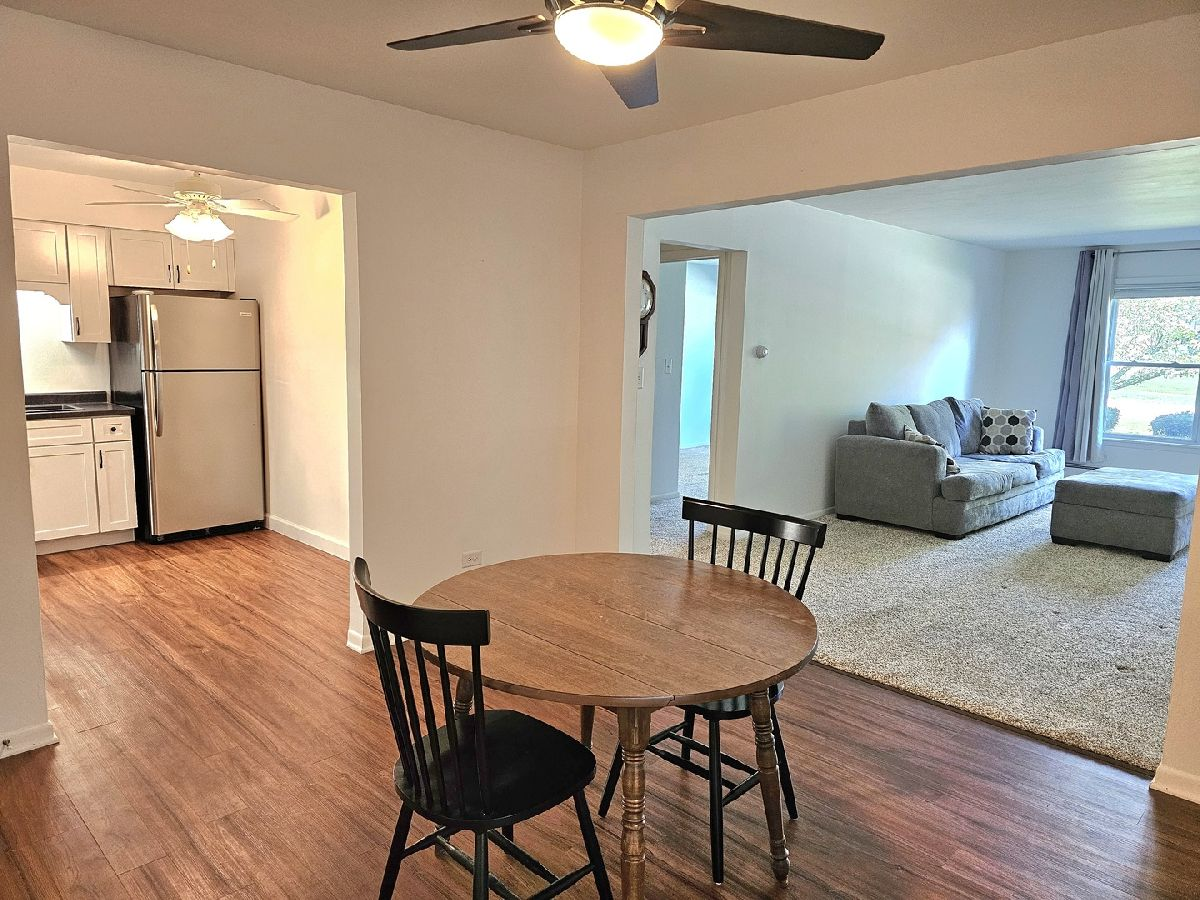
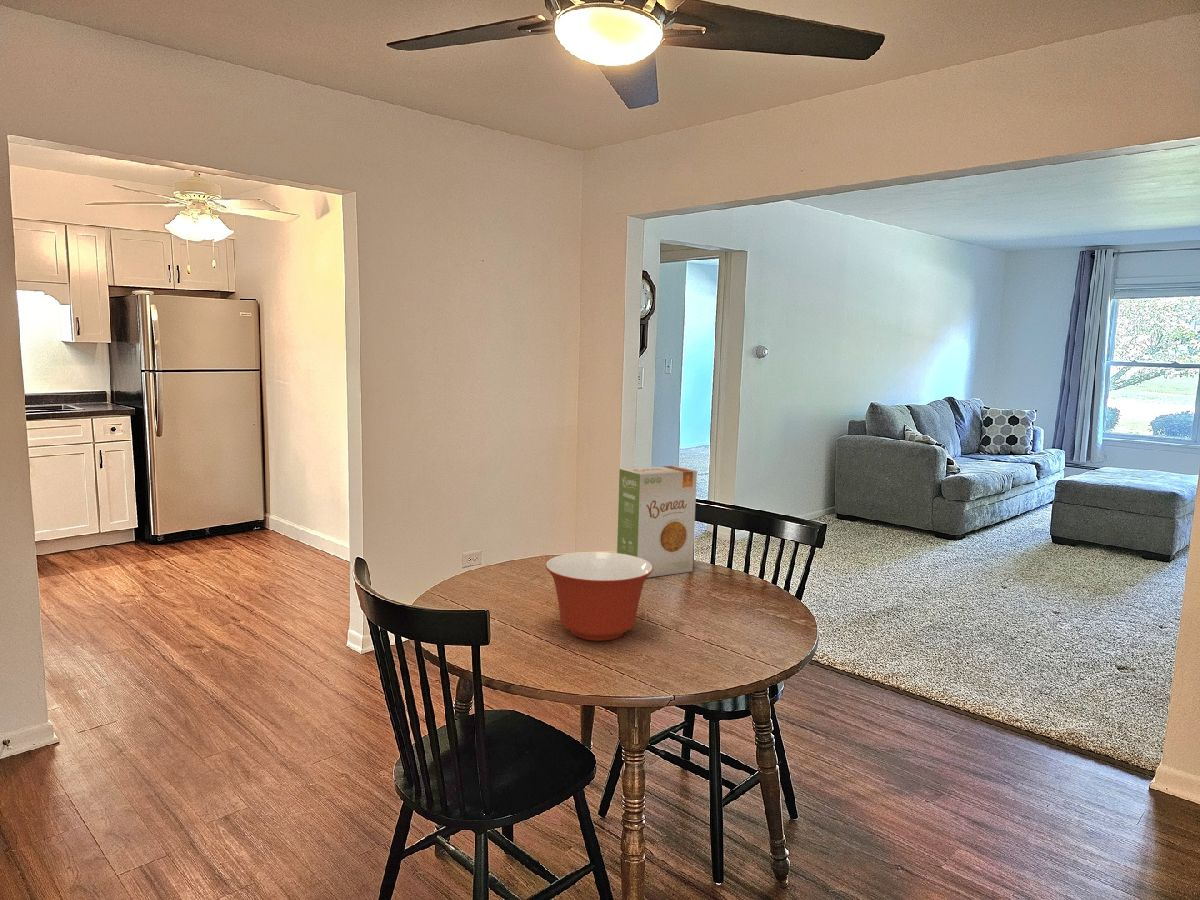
+ mixing bowl [544,551,653,642]
+ food box [616,465,698,579]
